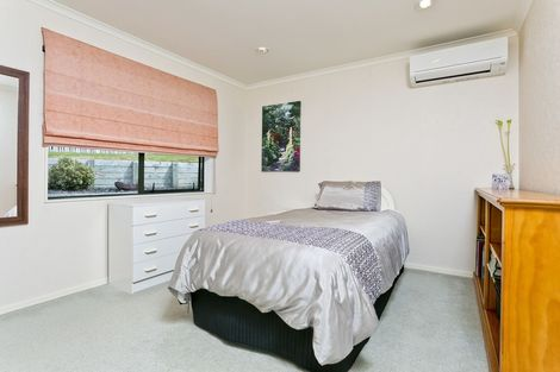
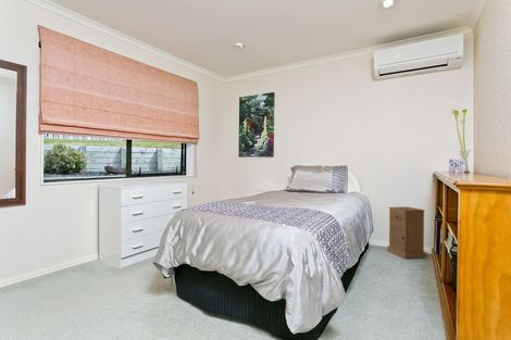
+ nightstand [386,205,426,260]
